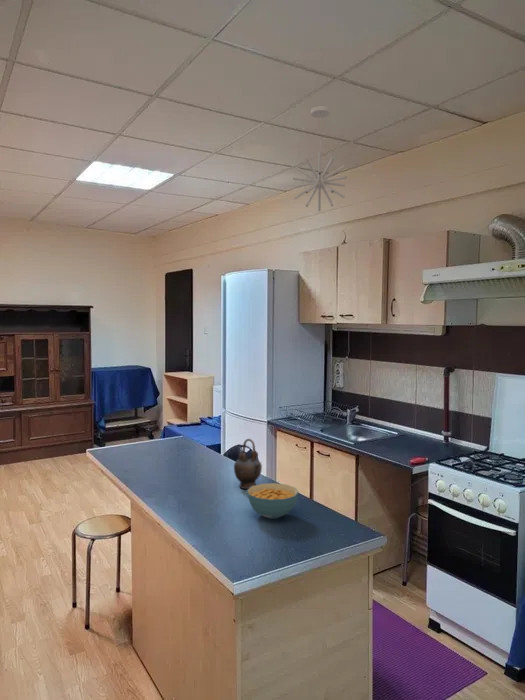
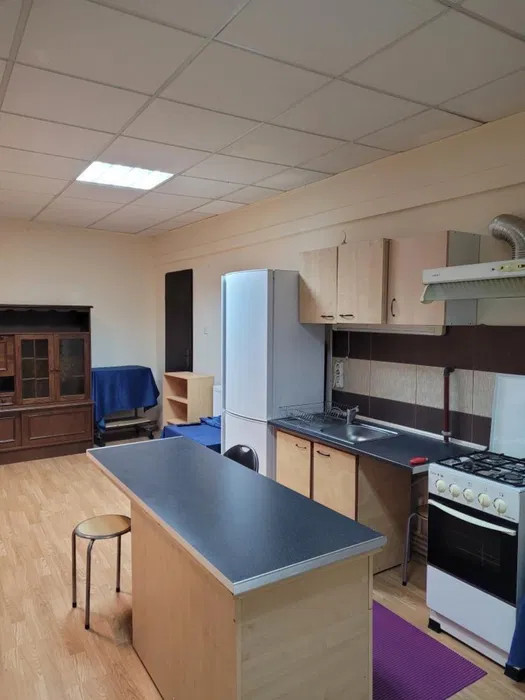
- cereal bowl [246,482,300,520]
- teapot [233,438,263,490]
- pendant light [292,105,347,212]
